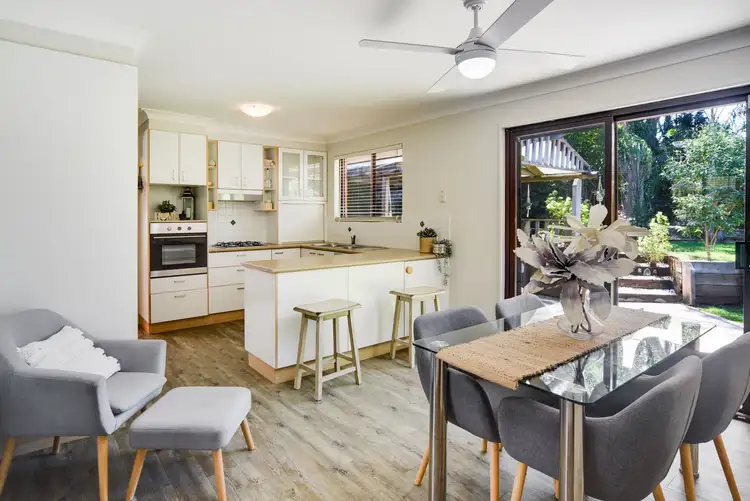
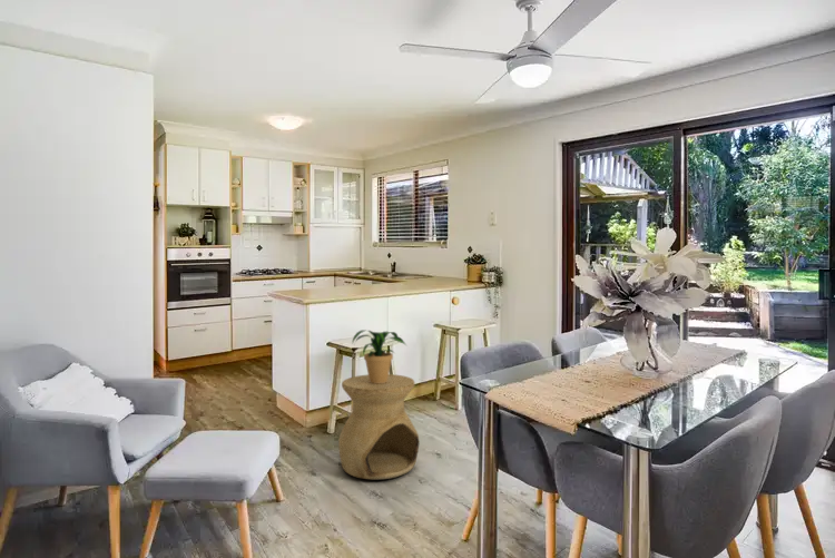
+ potted plant [351,329,409,383]
+ side table [337,373,421,480]
